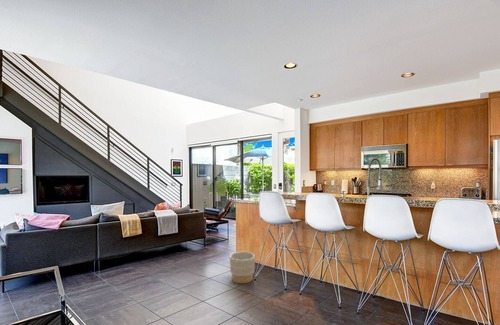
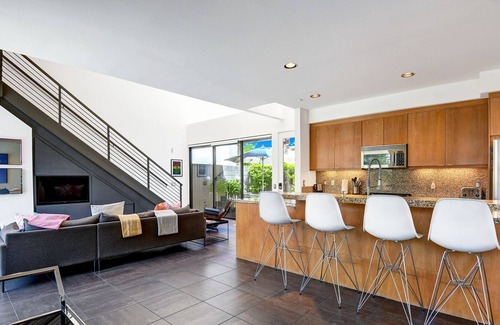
- planter [229,251,256,284]
